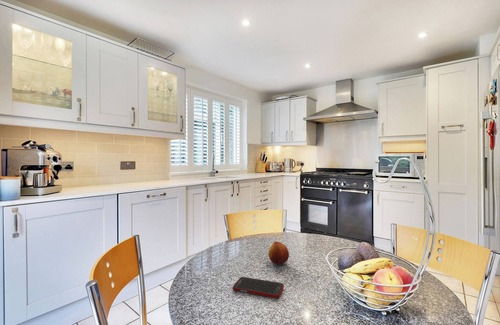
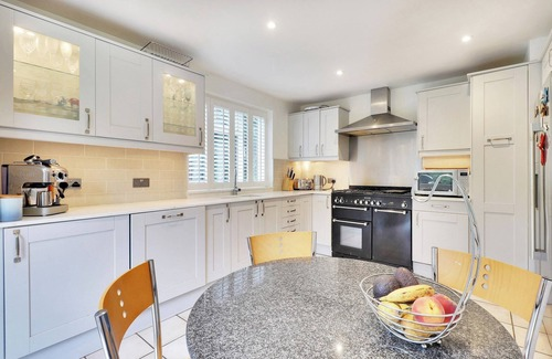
- cell phone [232,276,285,299]
- fruit [267,240,290,266]
